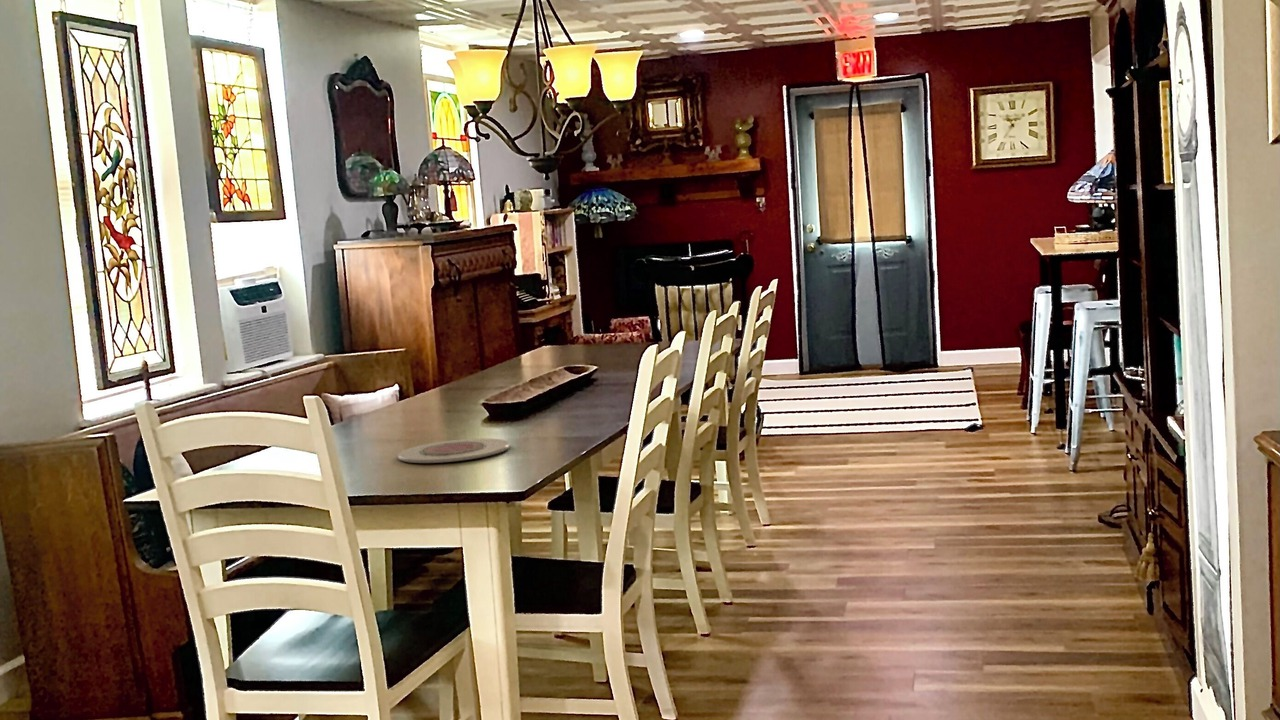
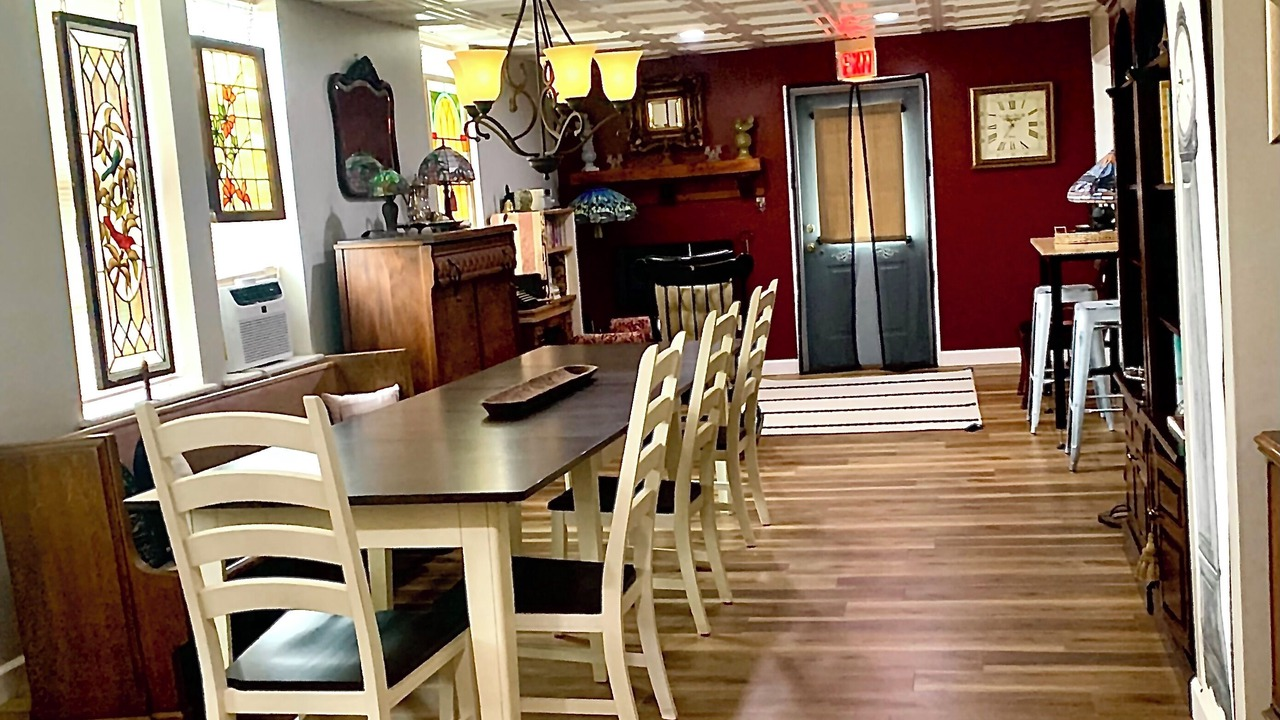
- plate [397,437,511,464]
